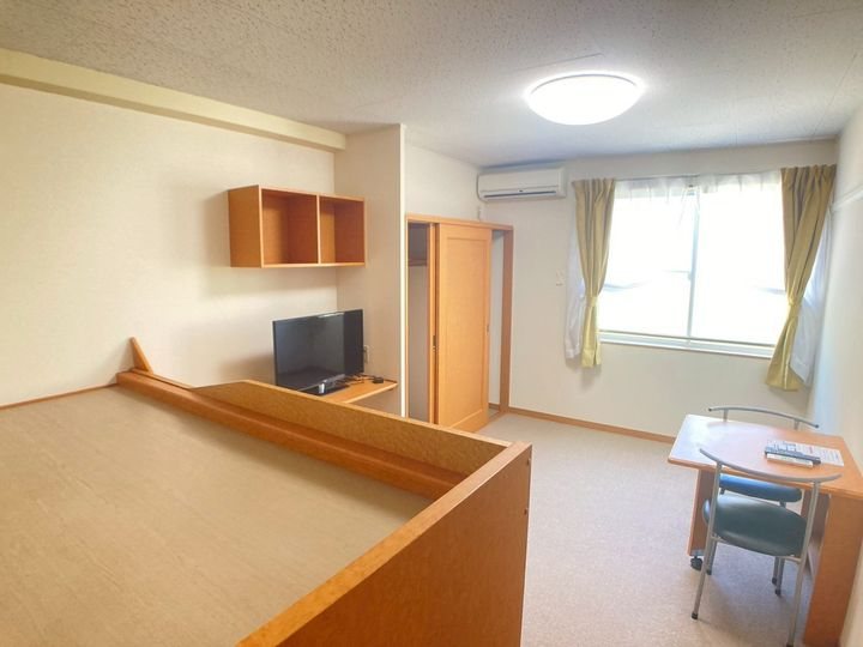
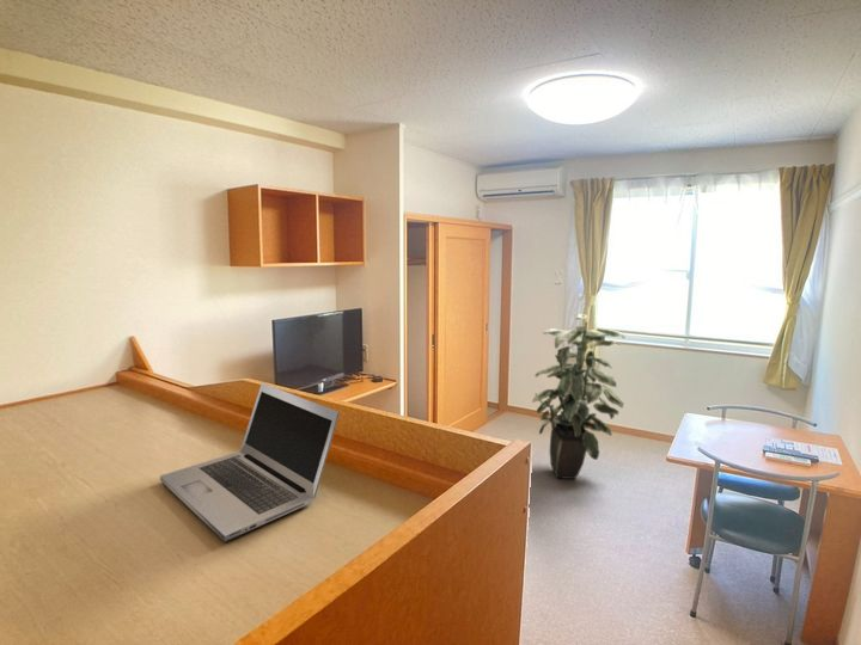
+ indoor plant [531,313,627,480]
+ laptop [159,382,341,542]
